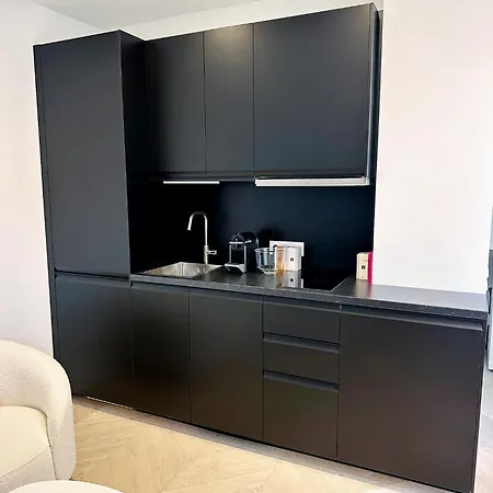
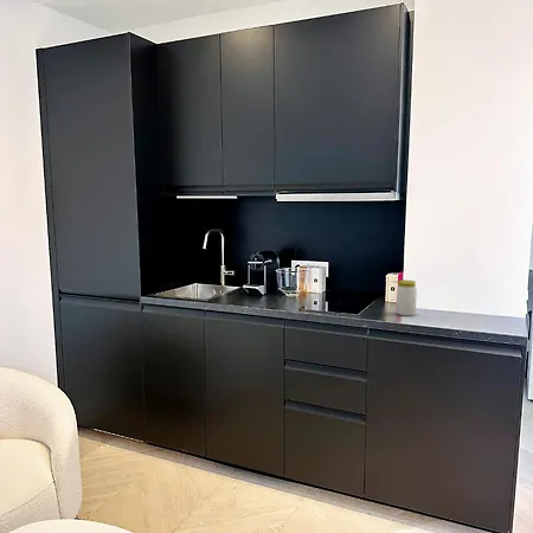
+ jar [394,280,418,317]
